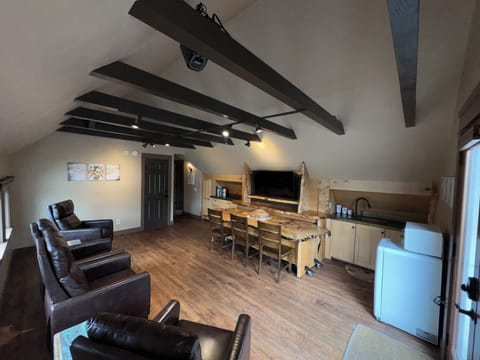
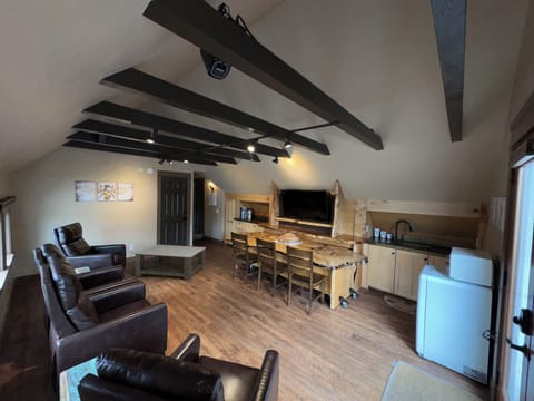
+ coffee table [132,244,207,282]
